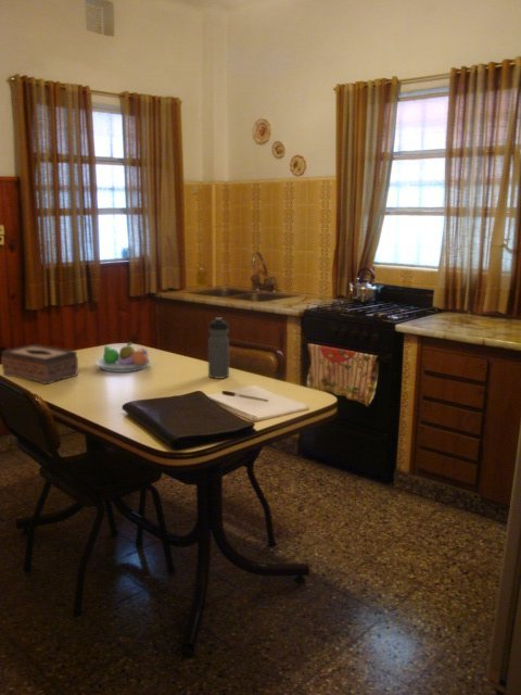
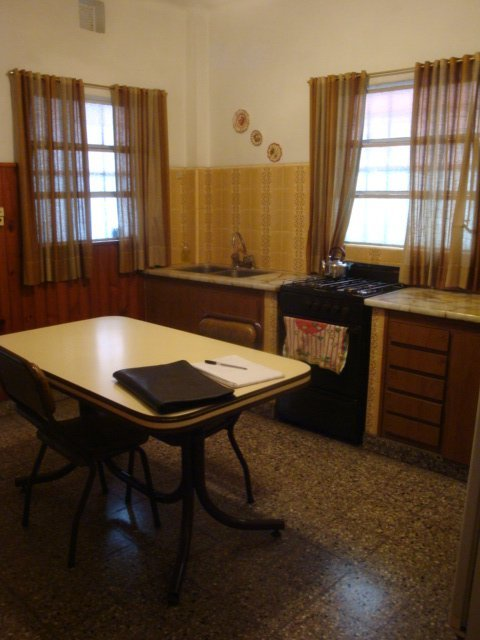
- tissue box [0,343,79,386]
- fruit bowl [96,341,152,374]
- water bottle [207,316,230,380]
